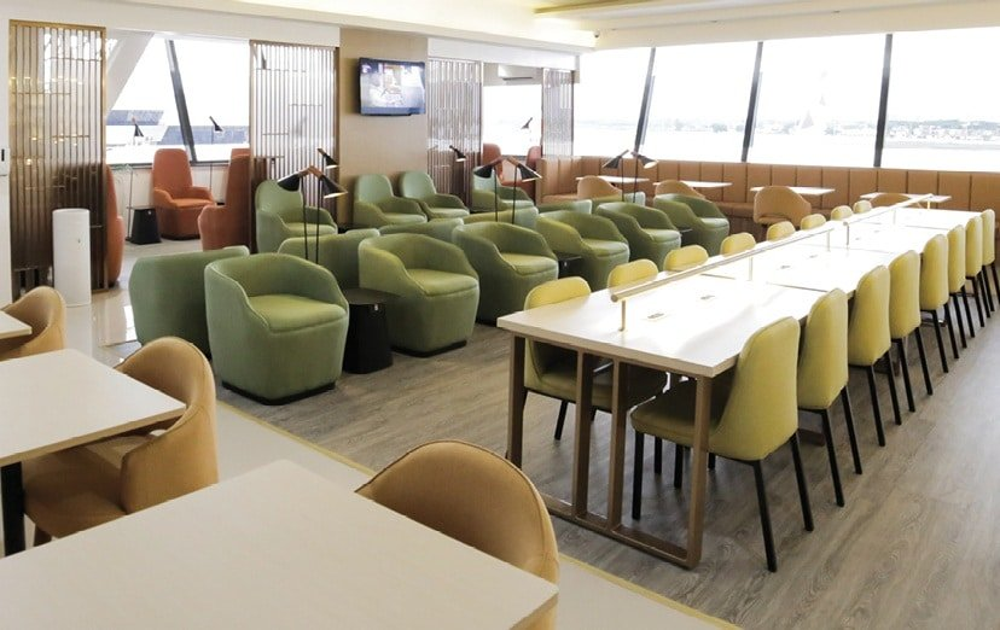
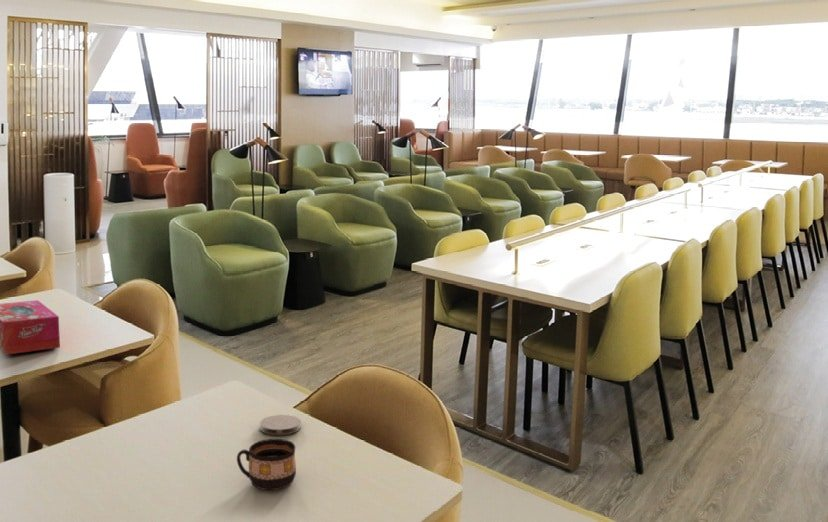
+ tissue box [0,299,61,356]
+ coaster [259,414,302,436]
+ cup [236,438,297,491]
